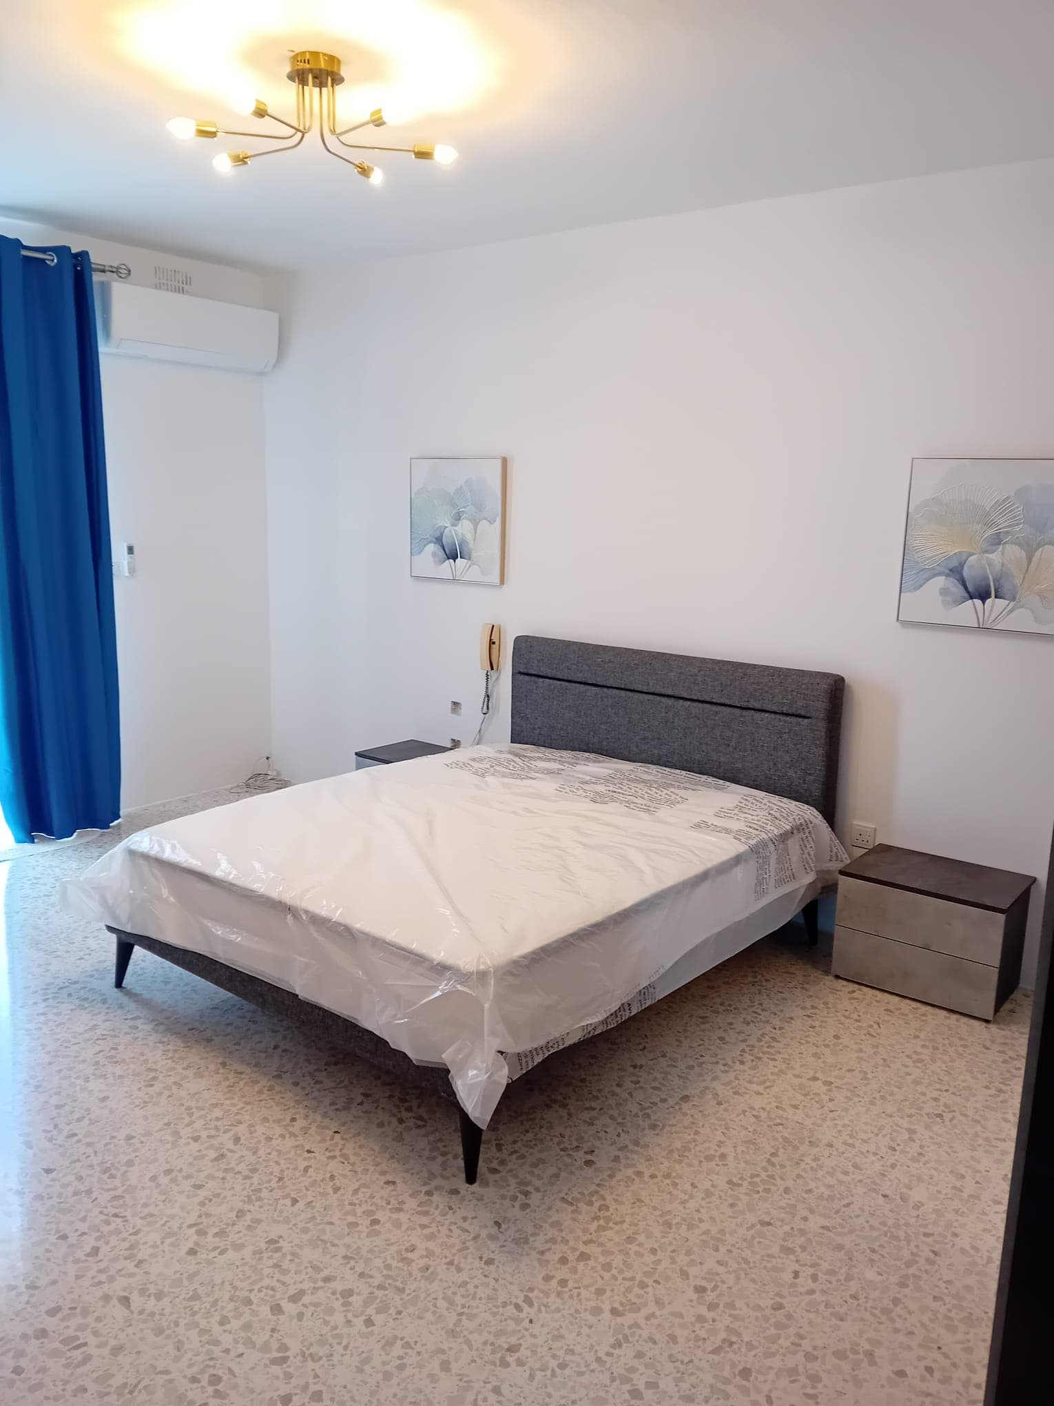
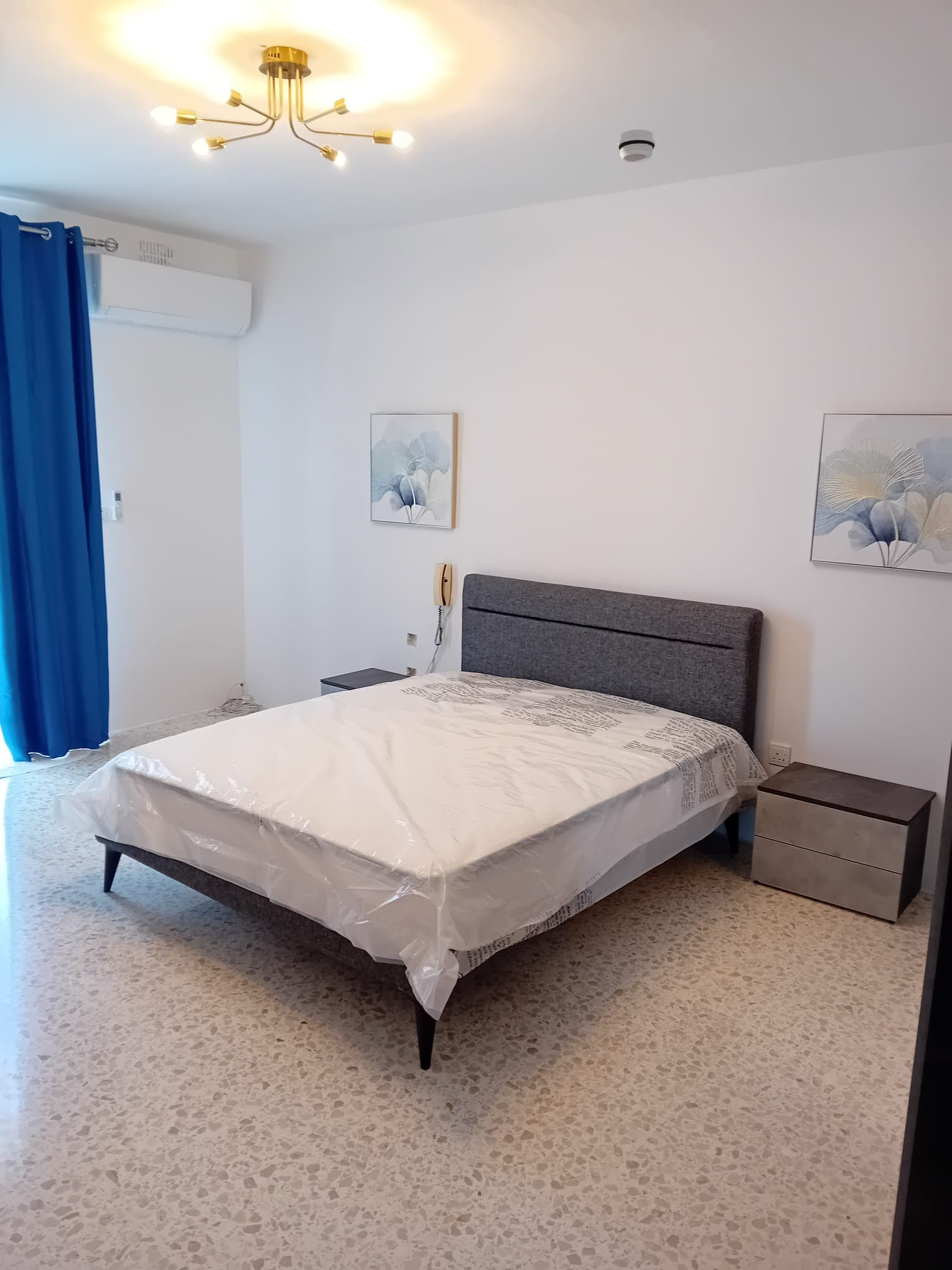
+ smoke detector [617,129,656,163]
